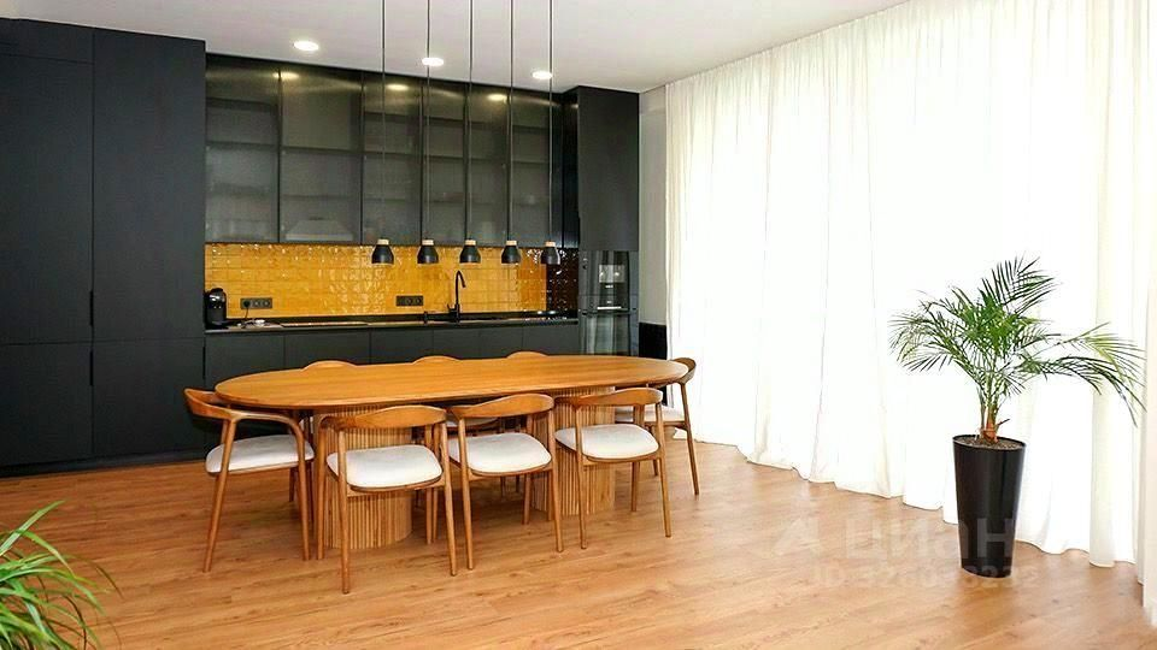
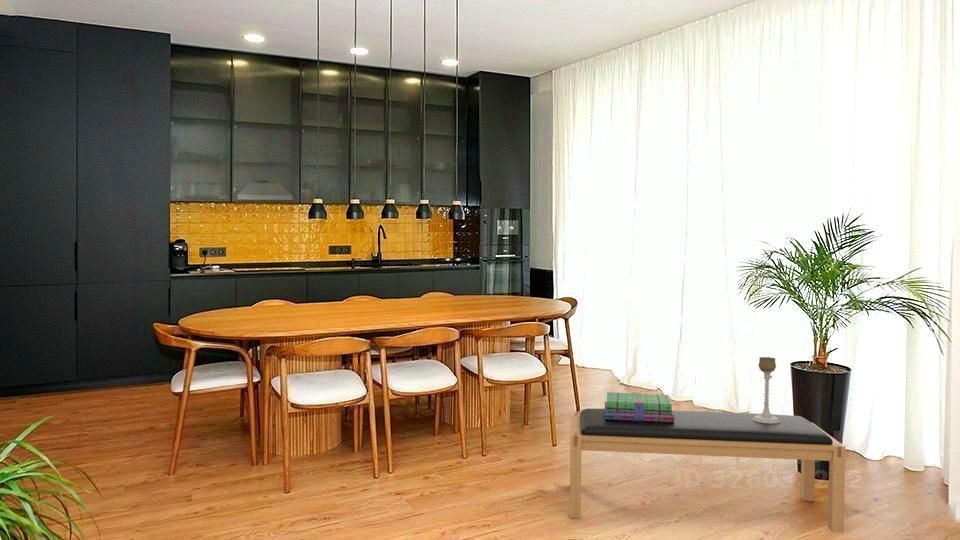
+ stack of books [604,391,674,423]
+ bench [569,408,846,533]
+ candle holder [753,356,780,424]
